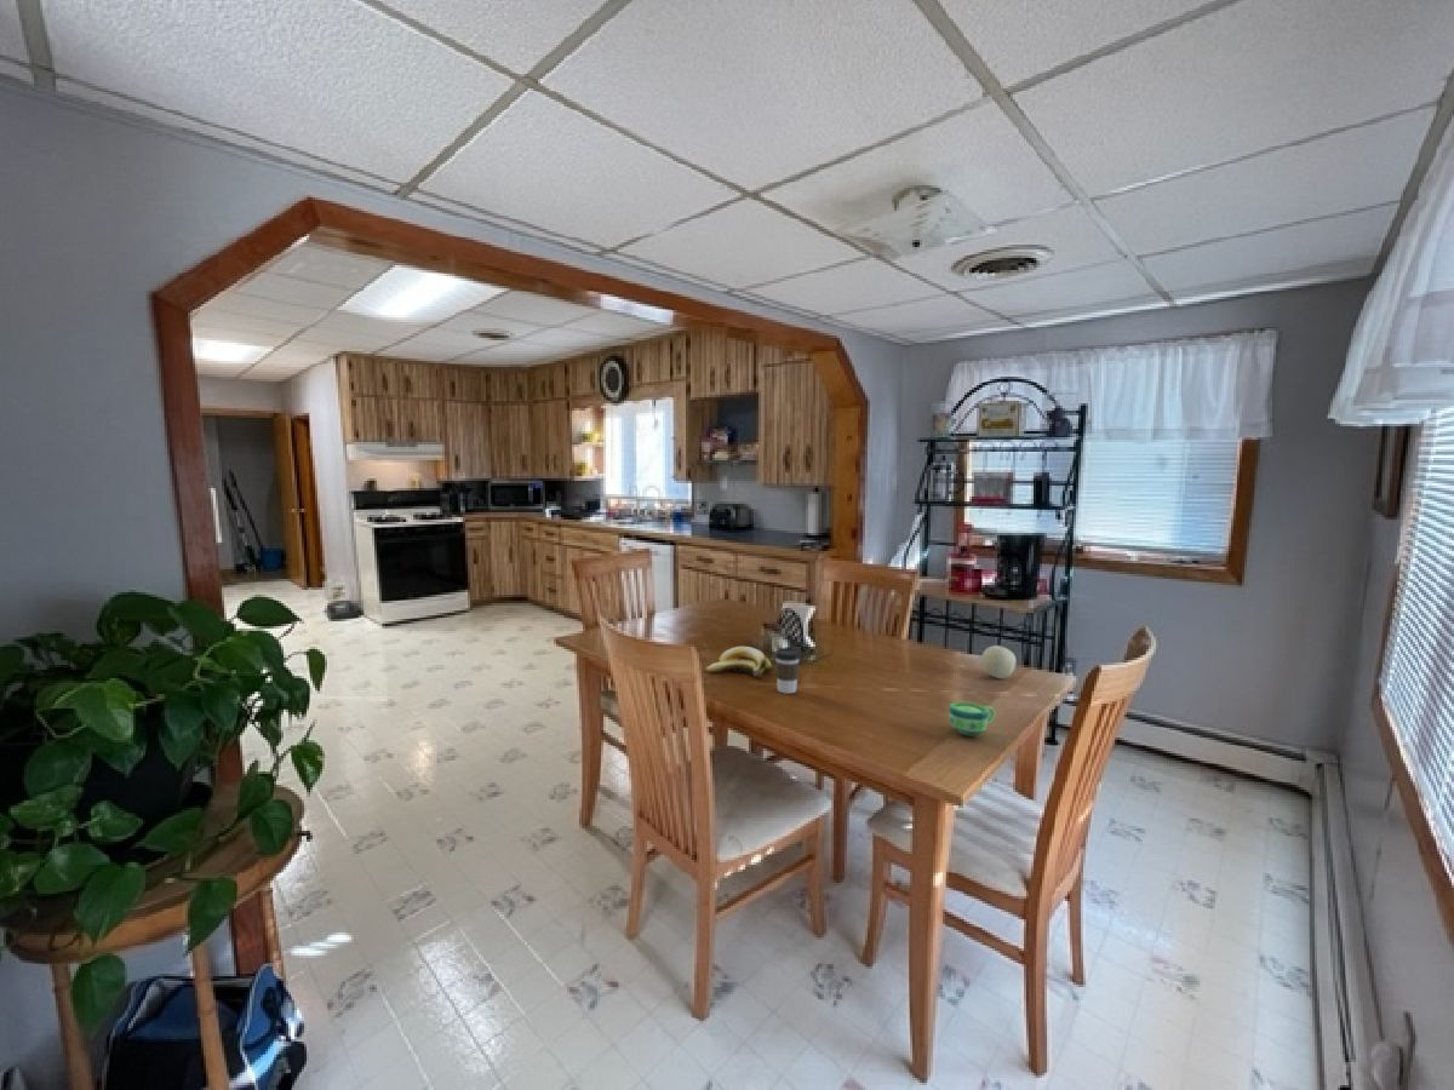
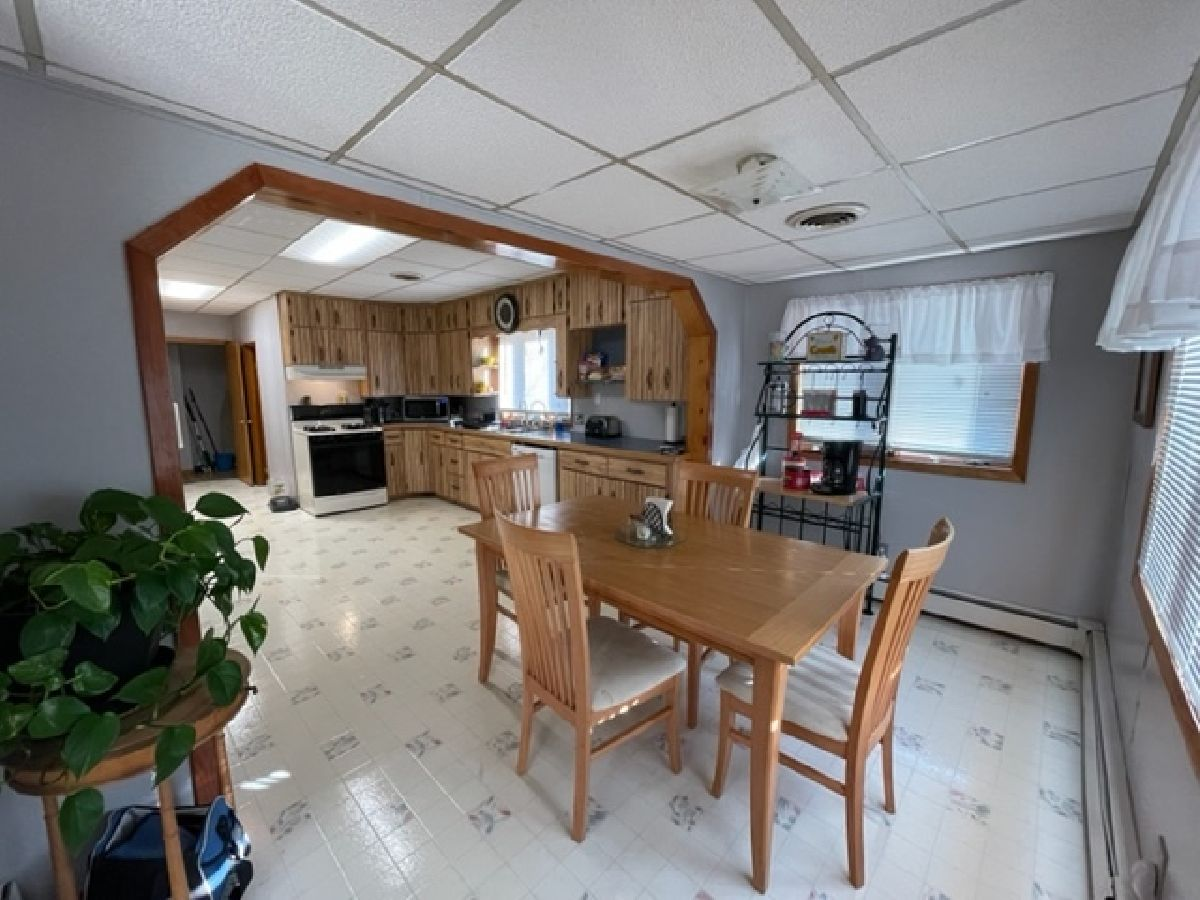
- coffee cup [774,647,801,695]
- banana [705,646,773,679]
- fruit [980,644,1017,679]
- cup [949,701,996,738]
